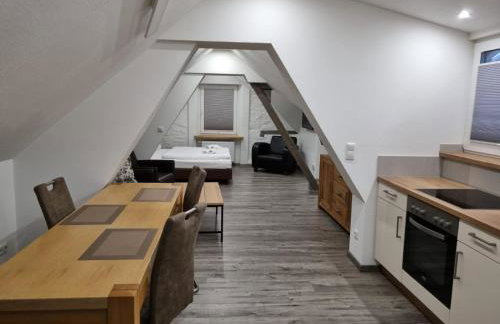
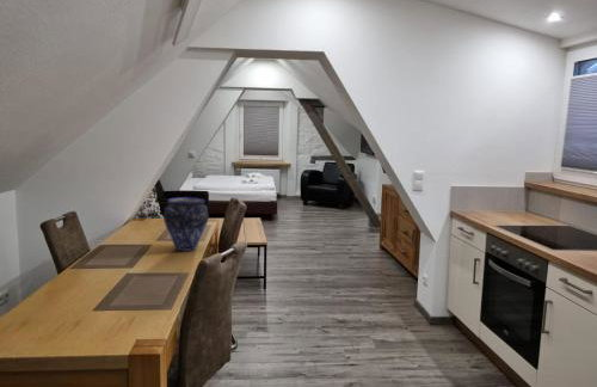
+ vase [162,196,209,252]
